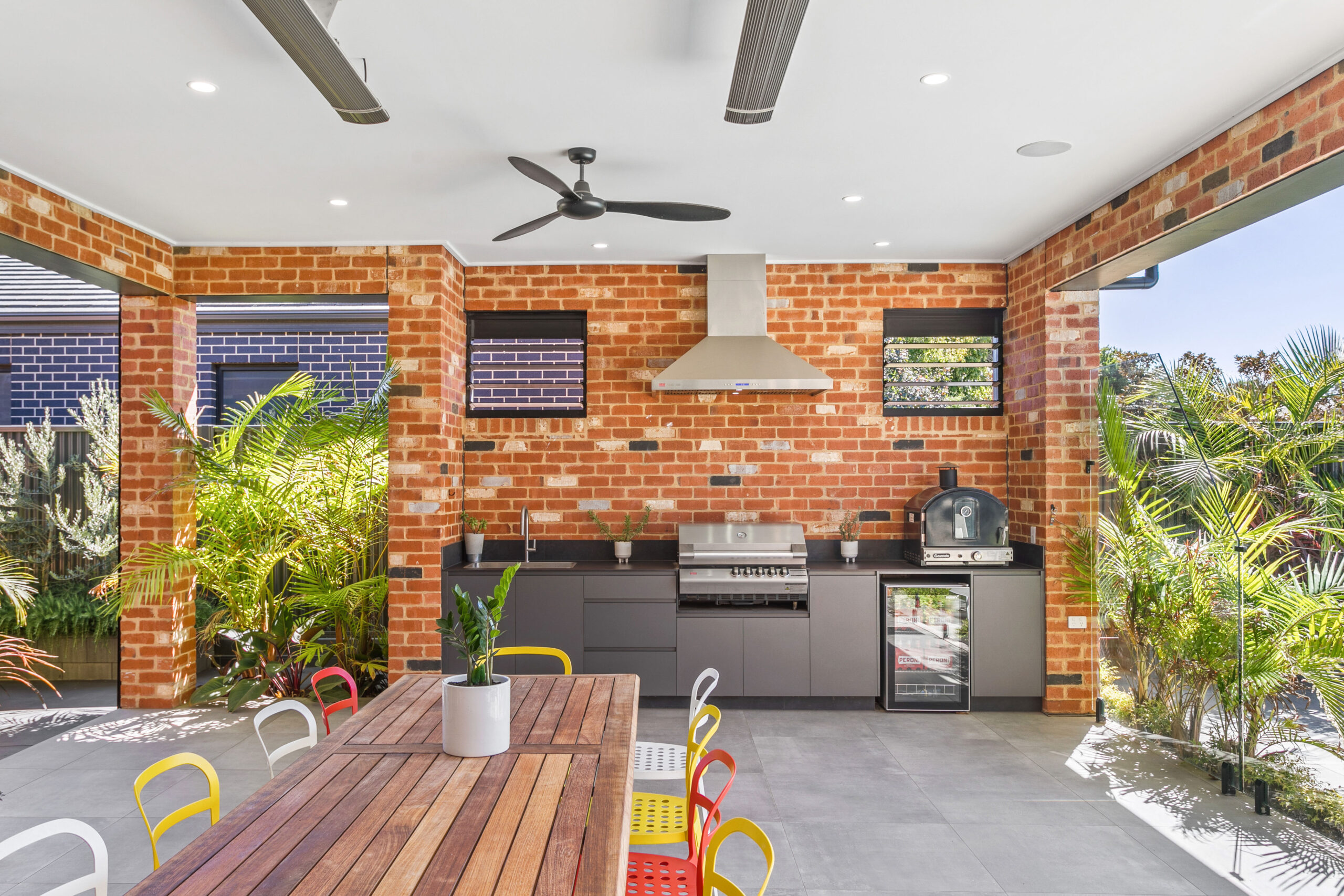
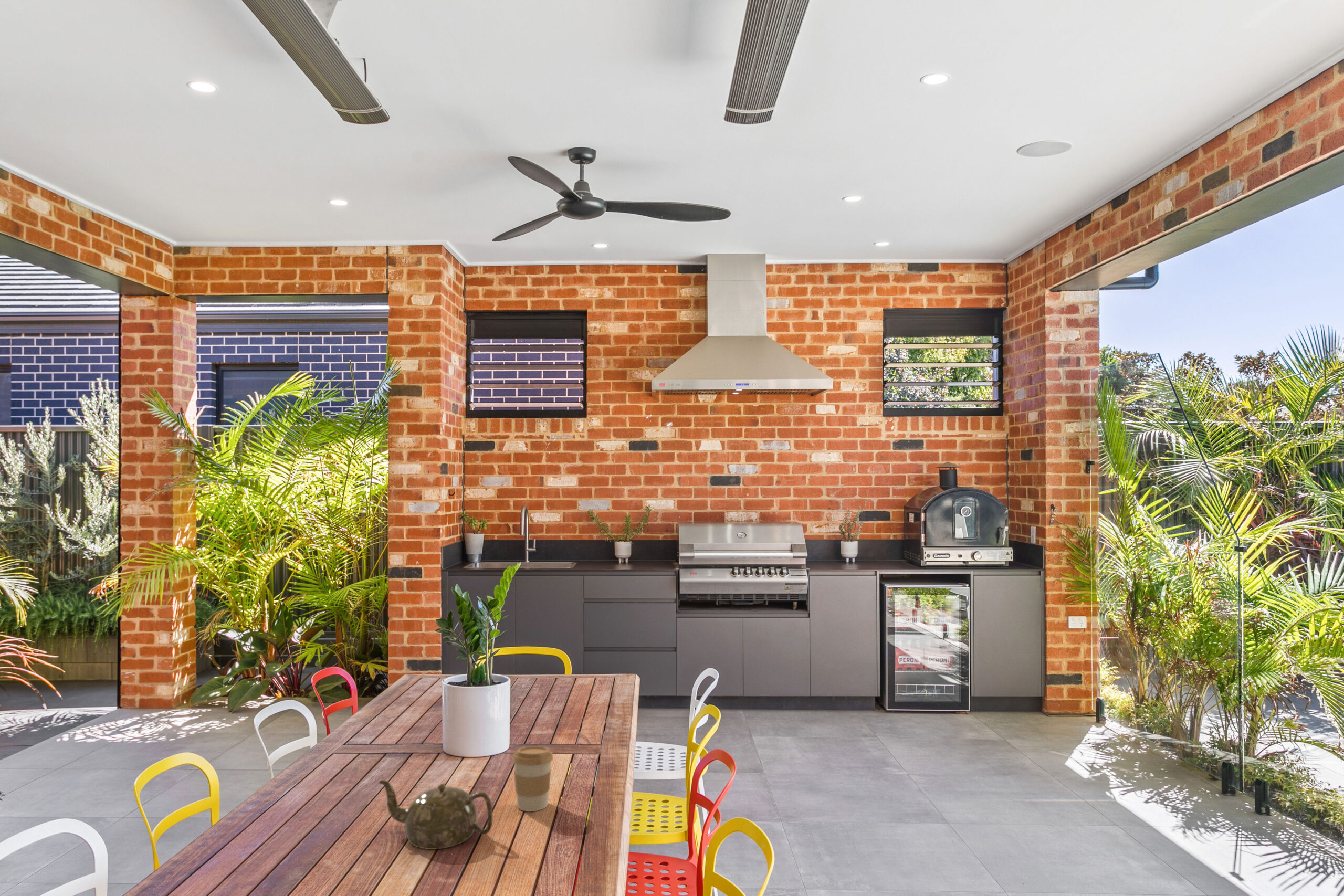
+ coffee cup [512,746,554,812]
+ teapot [379,779,493,850]
